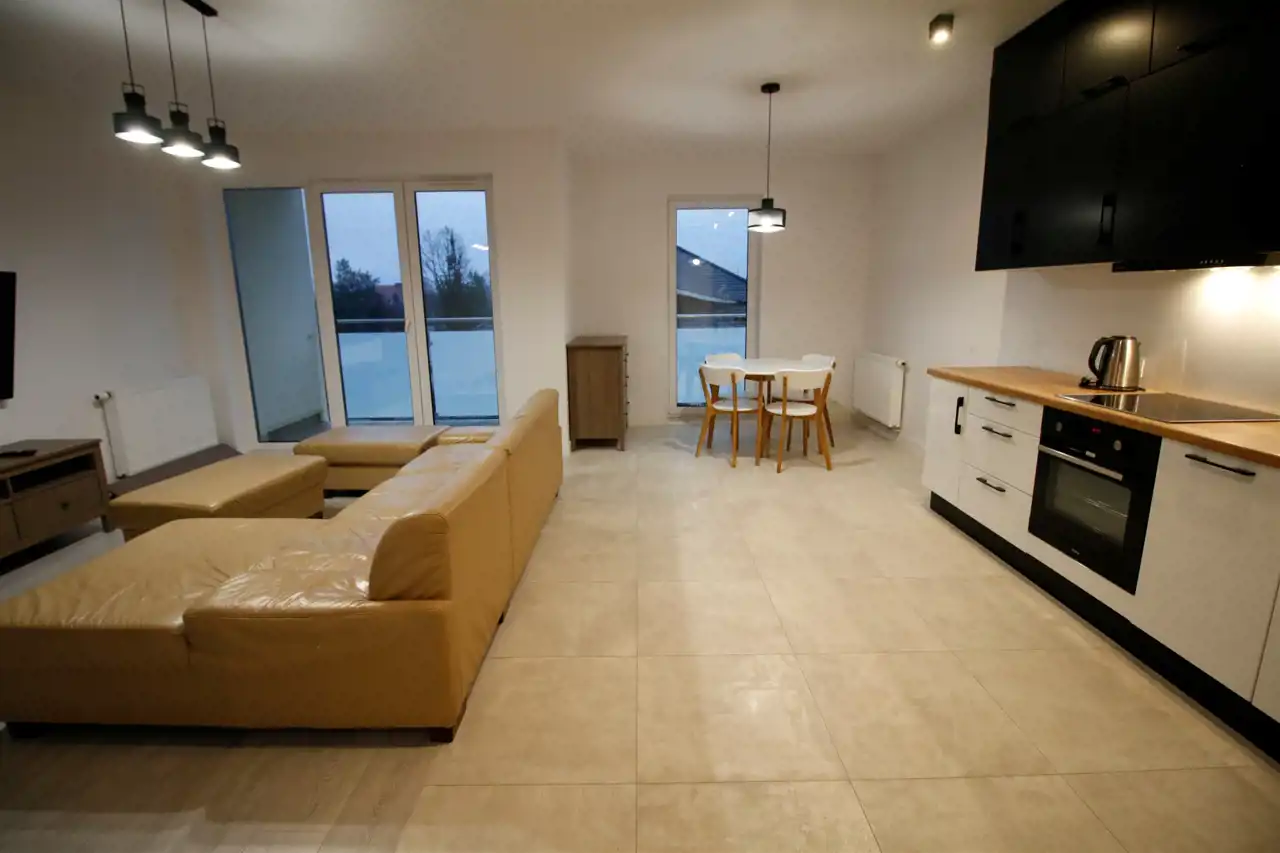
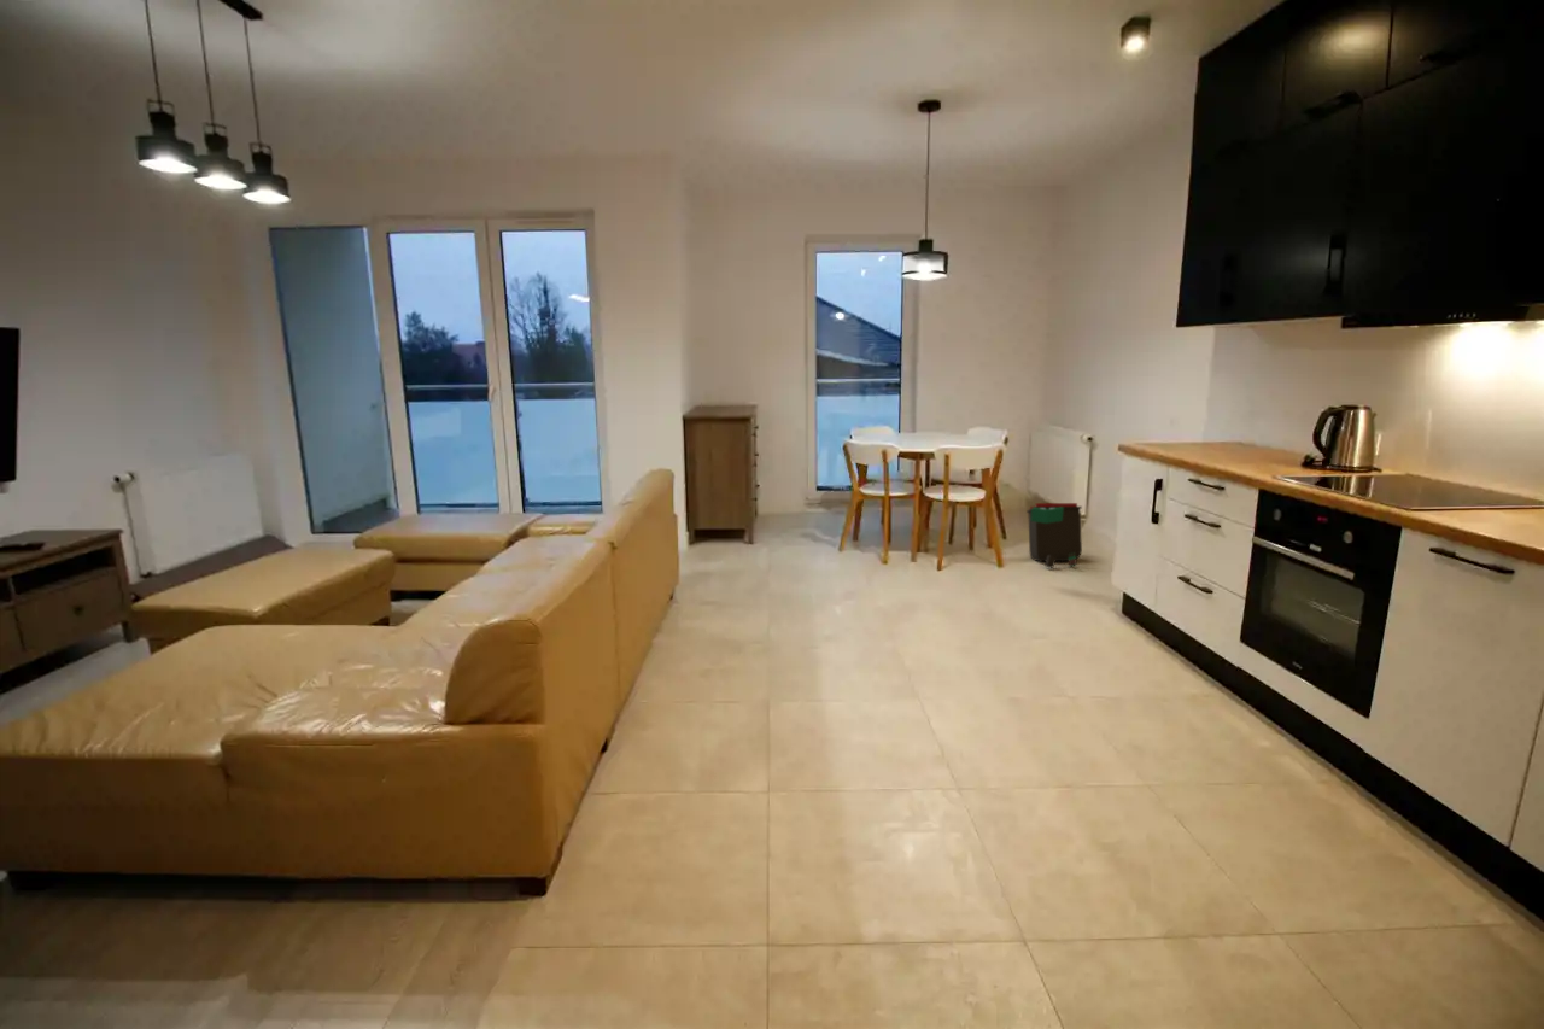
+ trash can [1025,502,1083,569]
